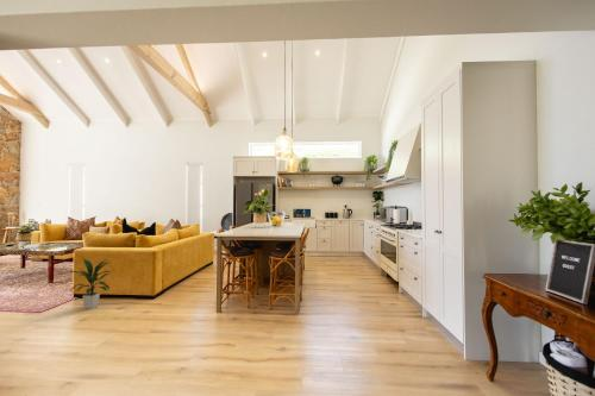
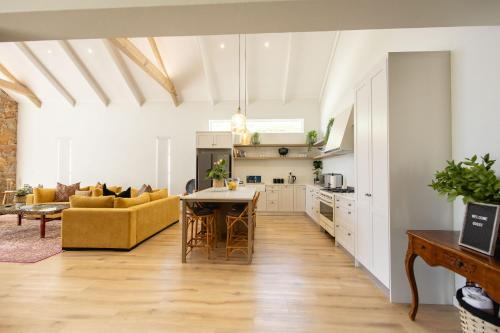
- indoor plant [69,257,112,310]
